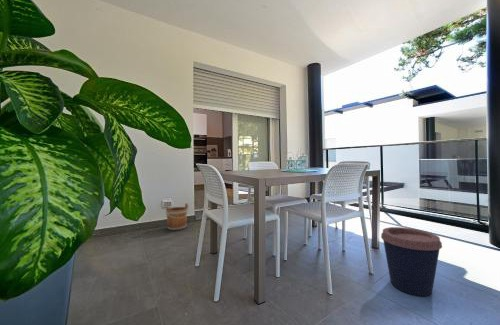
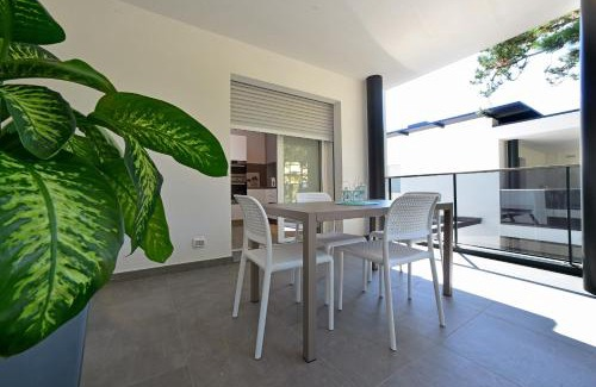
- bucket [164,202,190,232]
- coffee cup [380,226,443,297]
